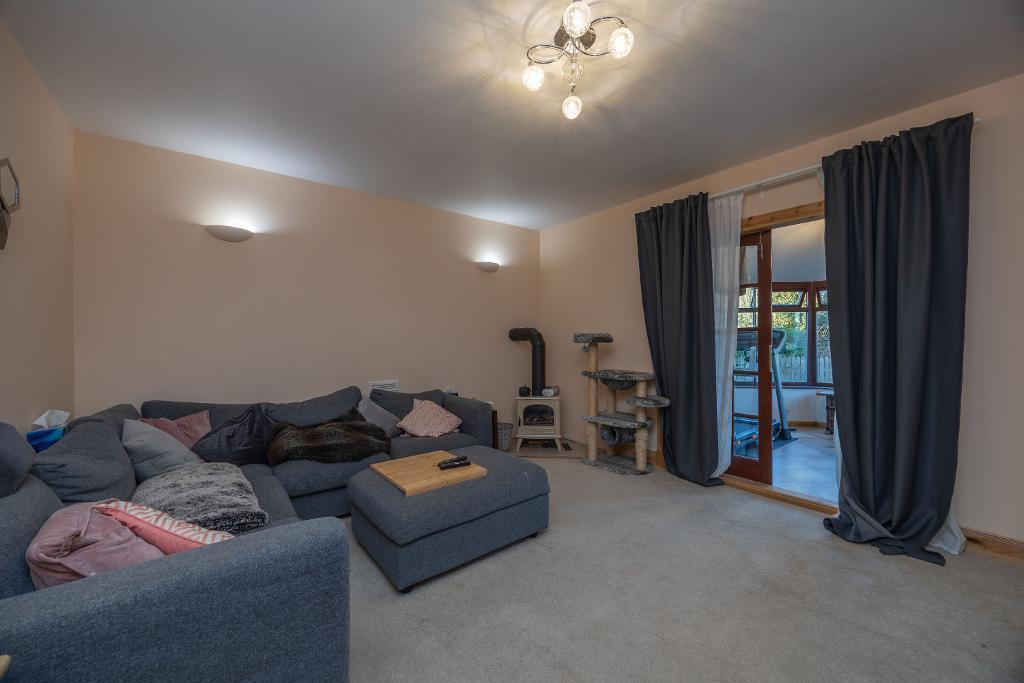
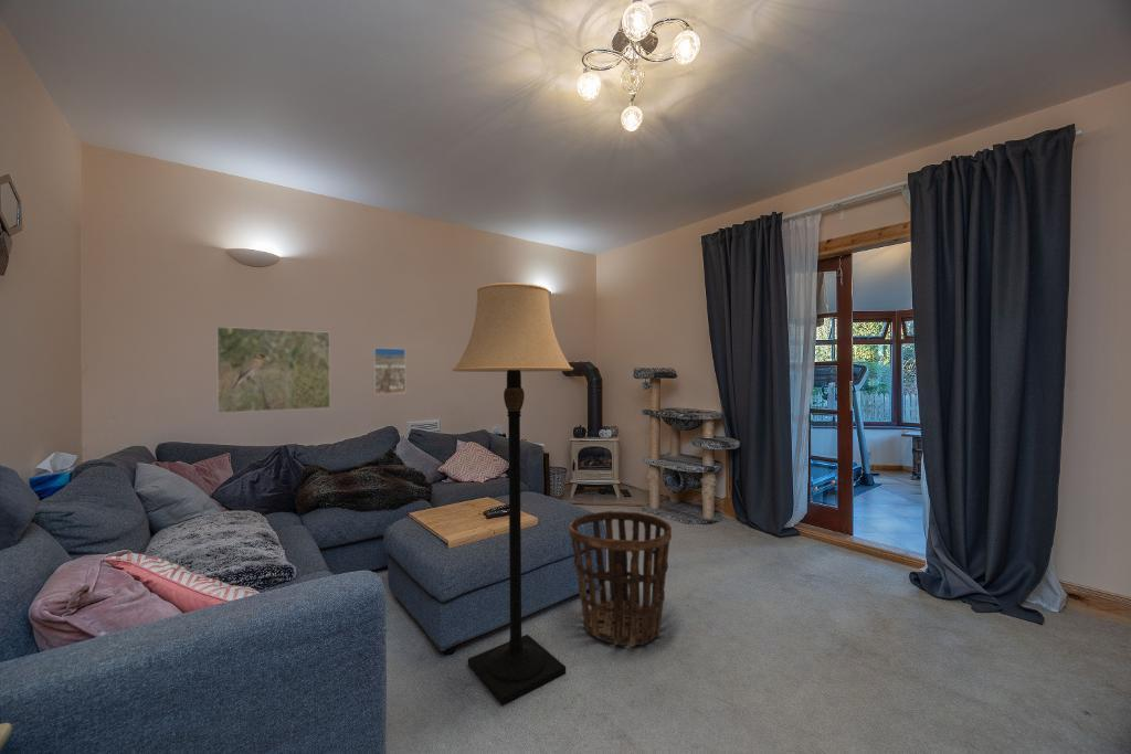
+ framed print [215,326,331,414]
+ lamp [452,282,574,705]
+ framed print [372,347,406,395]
+ basket [569,510,673,648]
